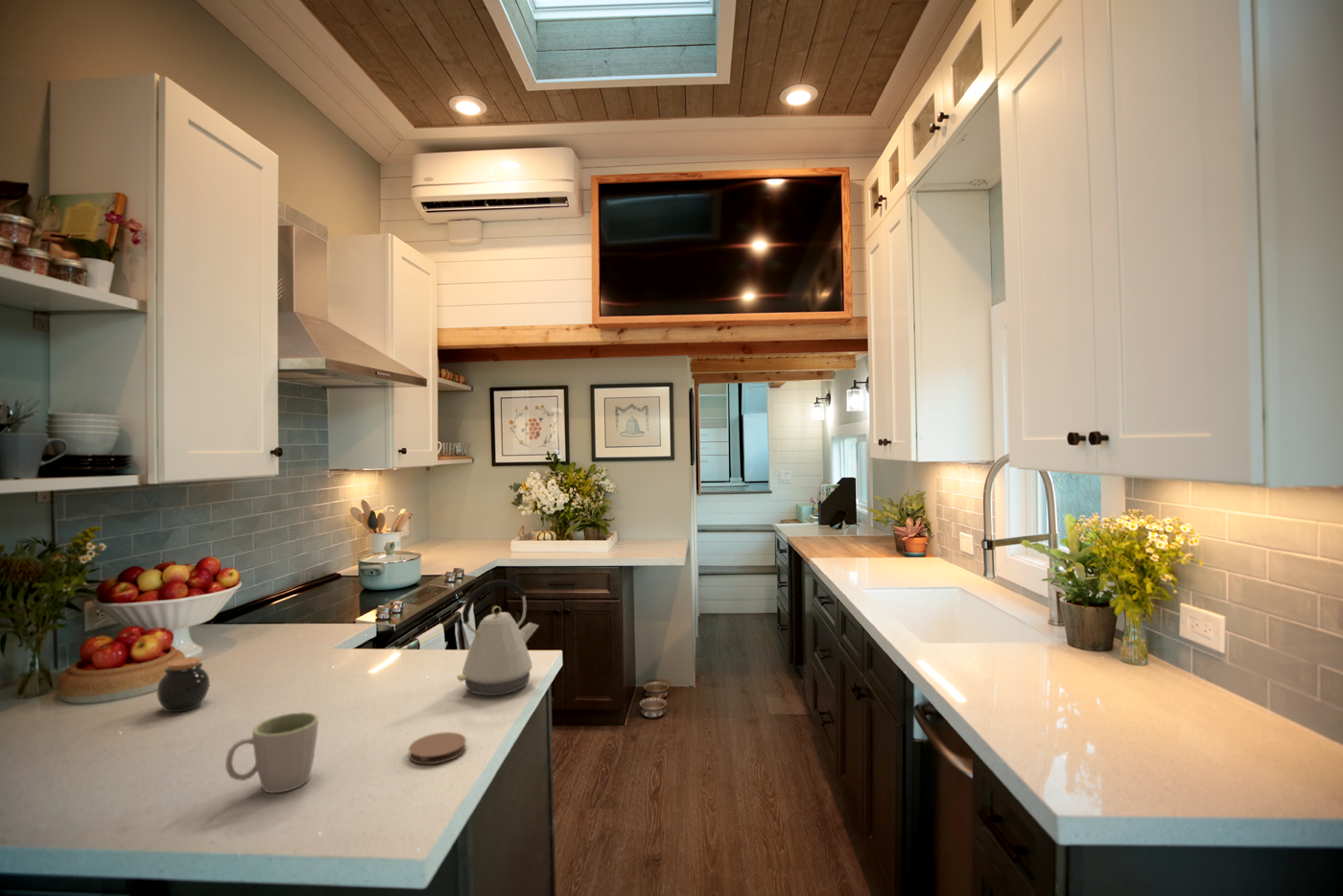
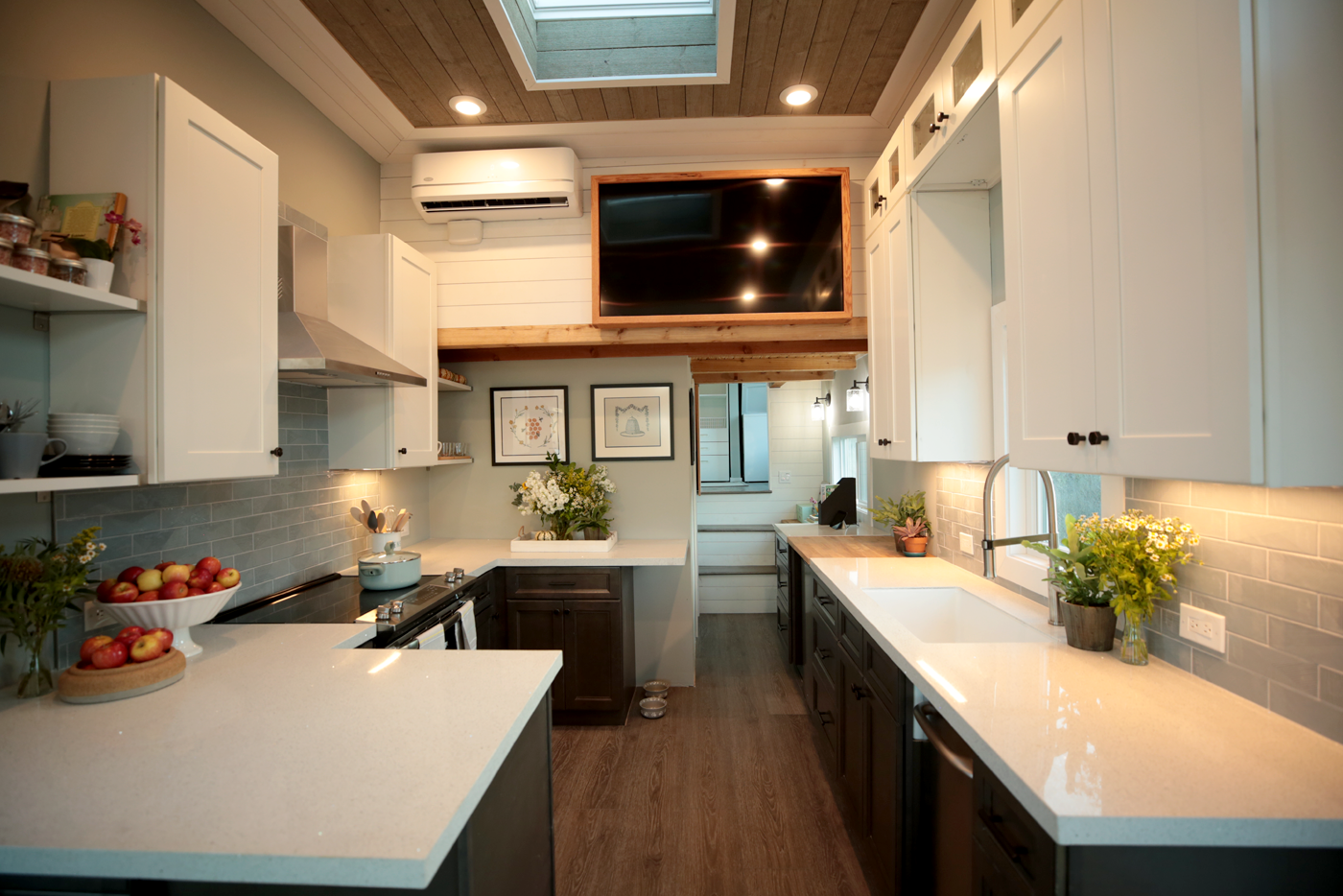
- mug [224,711,319,794]
- coaster [408,731,467,766]
- jar [155,656,211,713]
- kettle [457,578,540,696]
